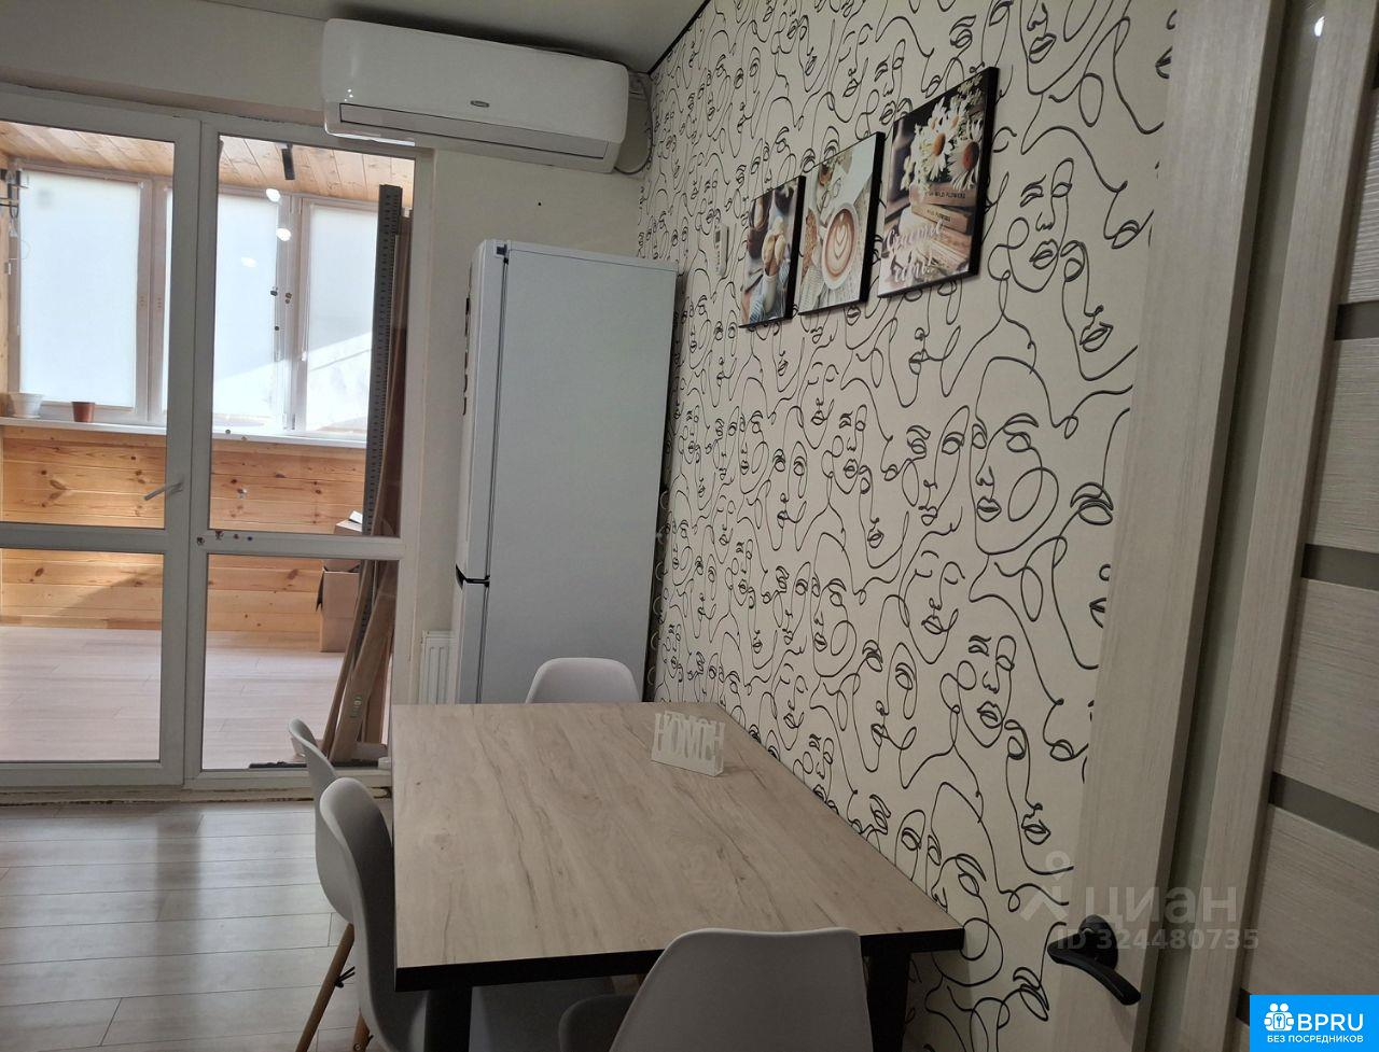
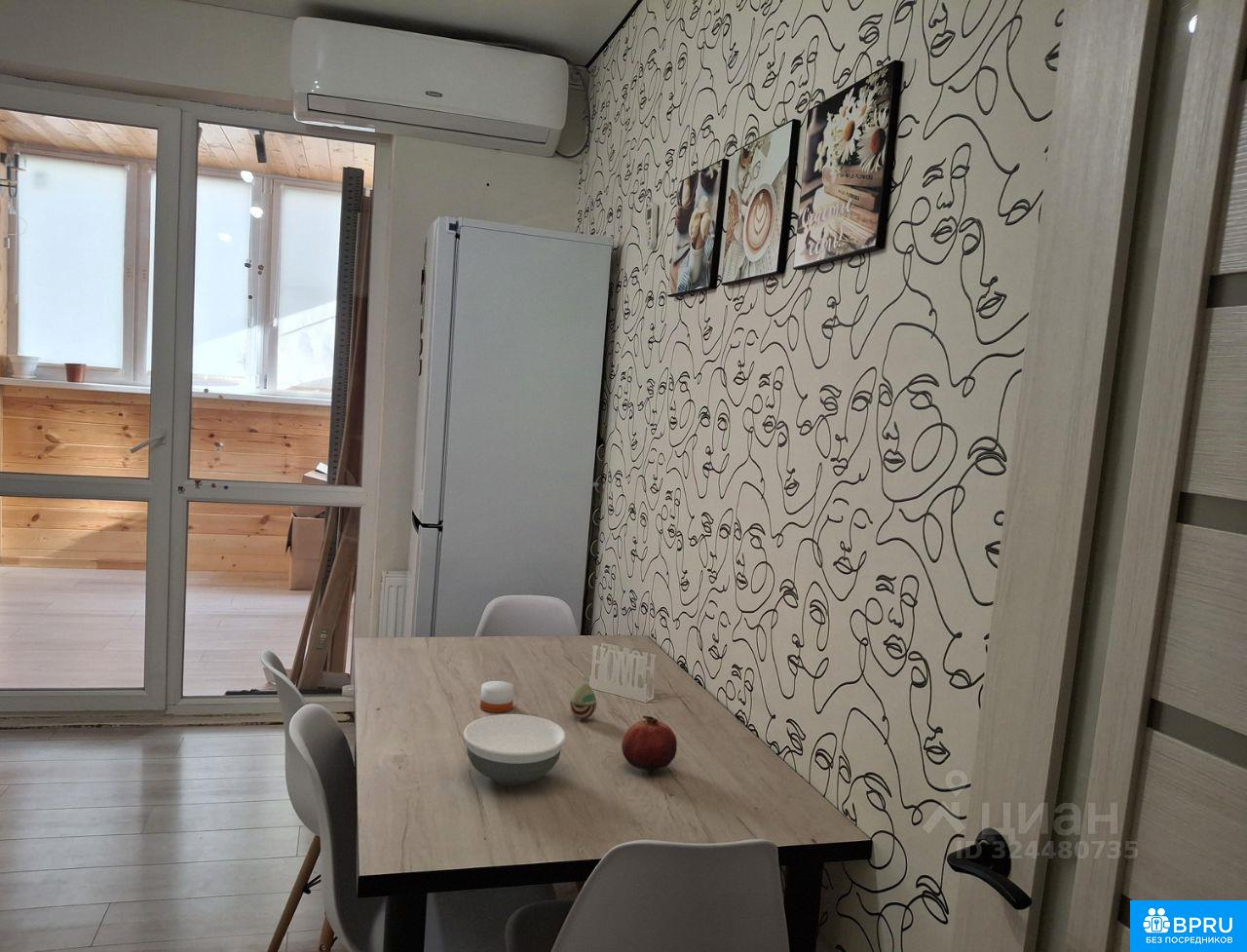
+ bowl [463,713,567,787]
+ fruit [621,715,678,771]
+ candle [479,666,515,713]
+ decorative egg [569,682,597,720]
